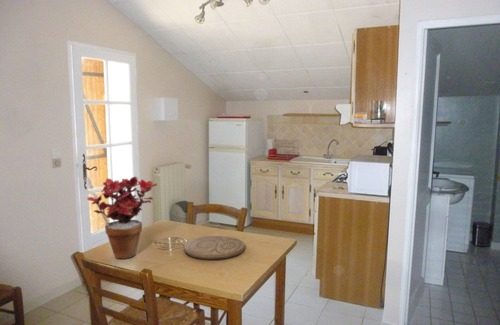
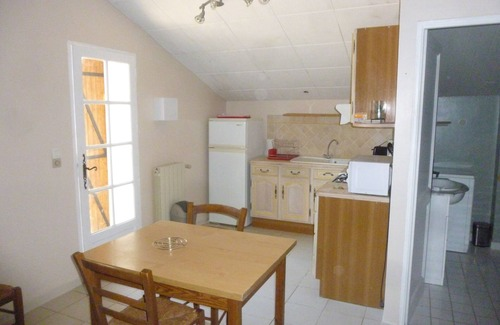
- potted plant [86,176,159,260]
- cutting board [183,235,245,261]
